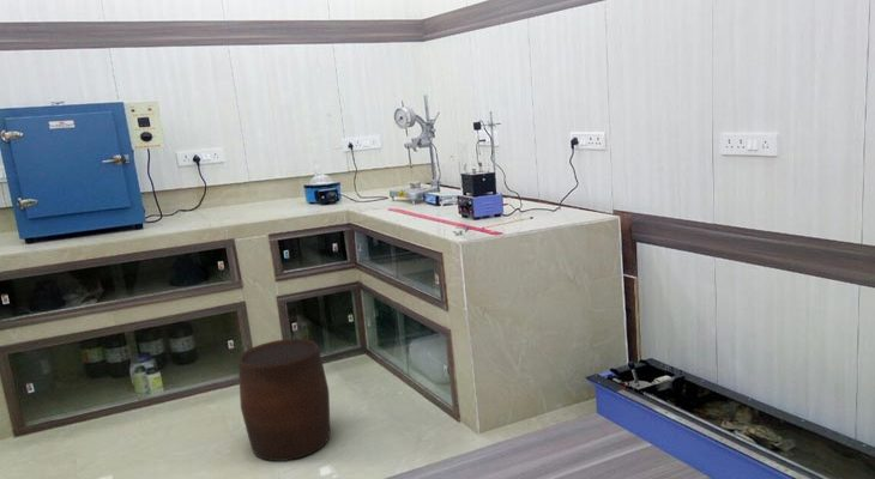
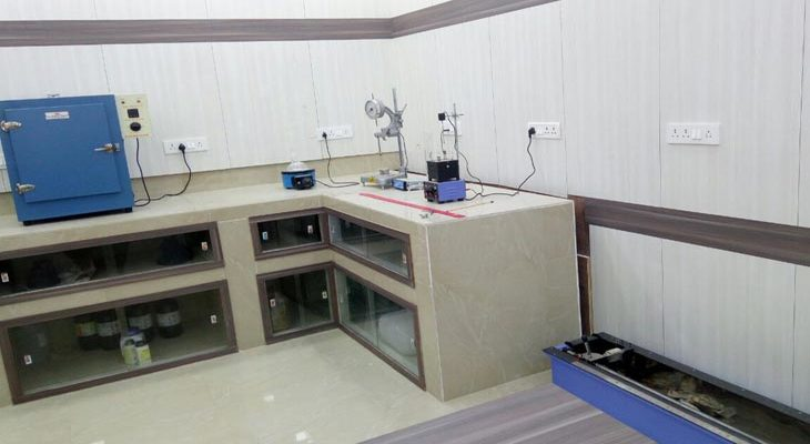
- stool [237,338,332,462]
